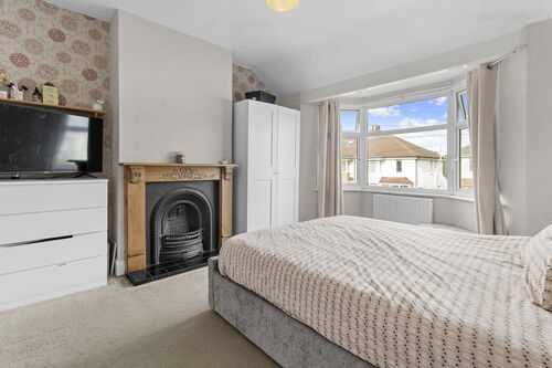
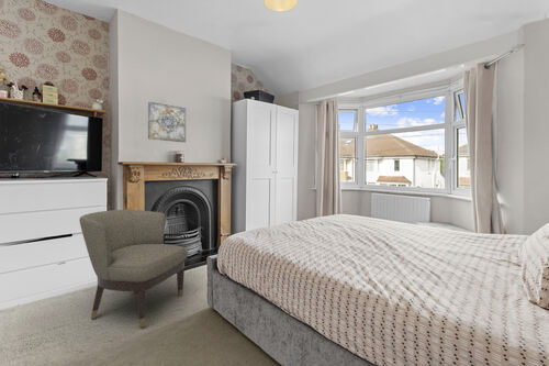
+ wall art [147,100,187,143]
+ chair [78,209,189,328]
